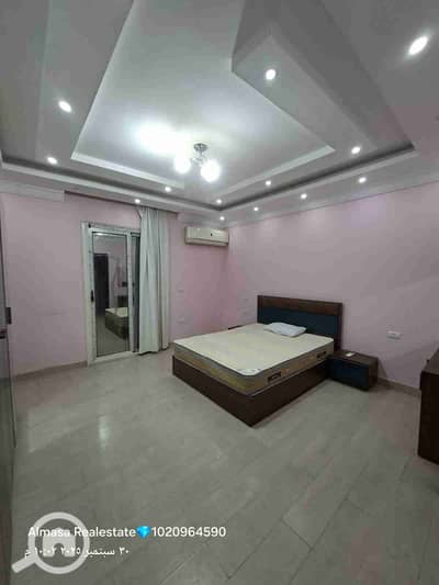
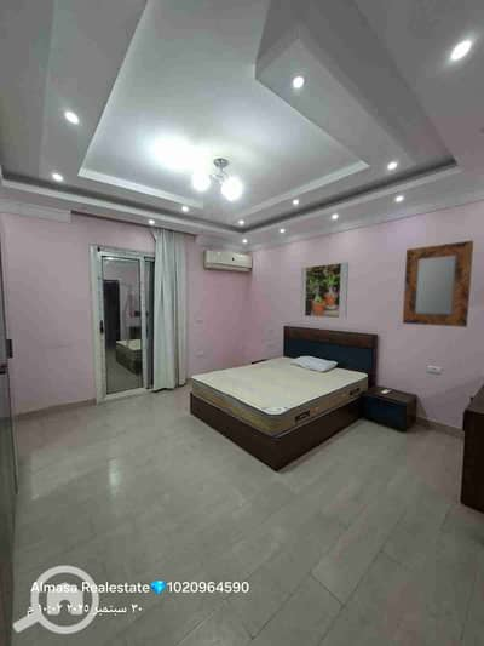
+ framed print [299,261,350,319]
+ home mirror [402,239,474,328]
